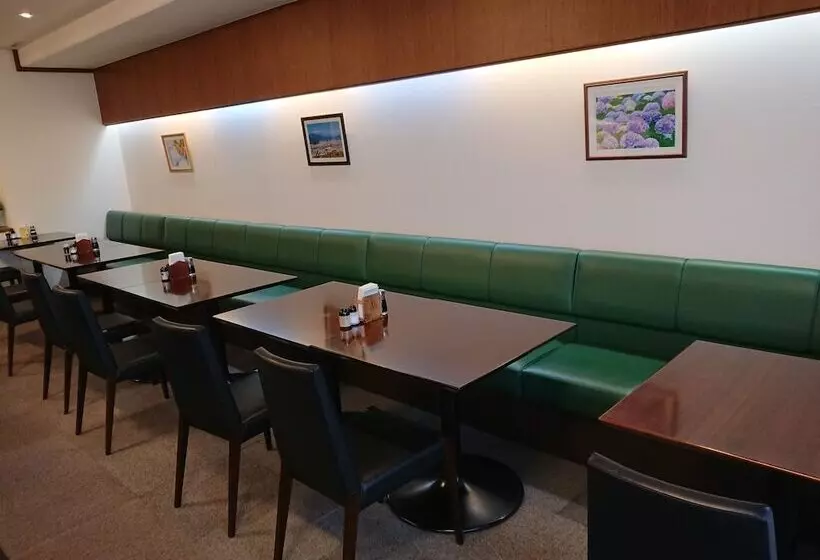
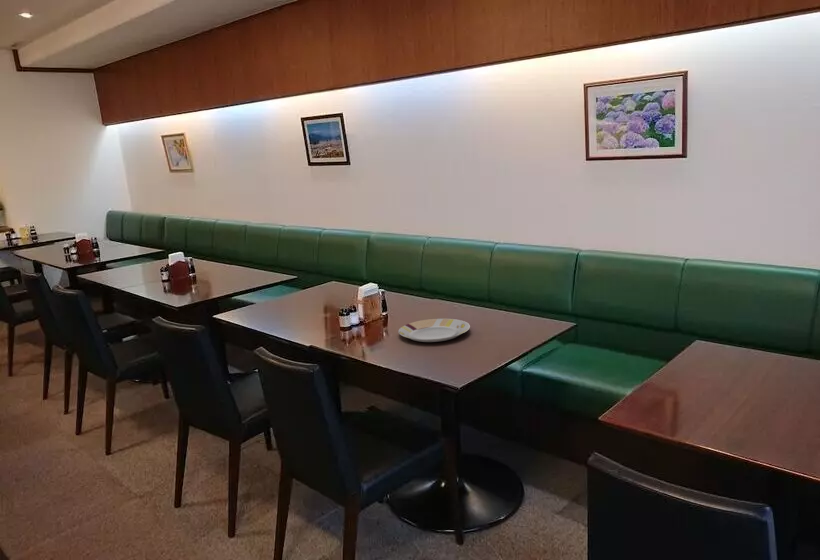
+ plate [397,318,471,343]
